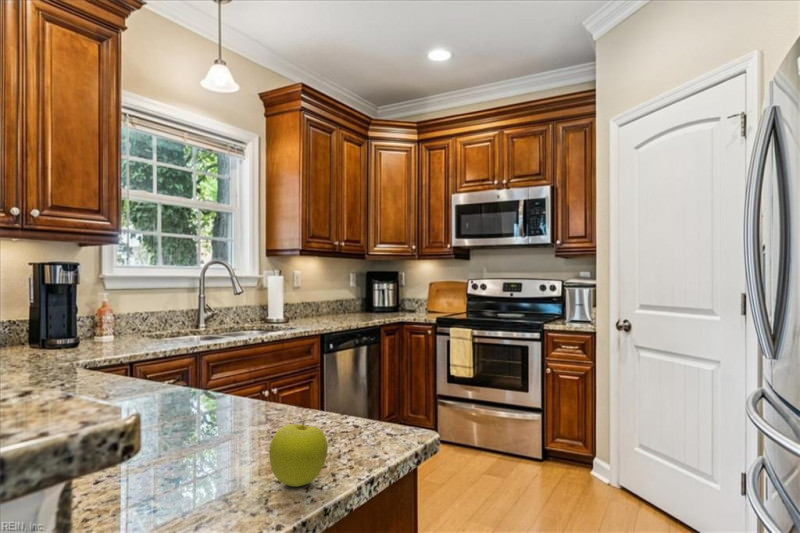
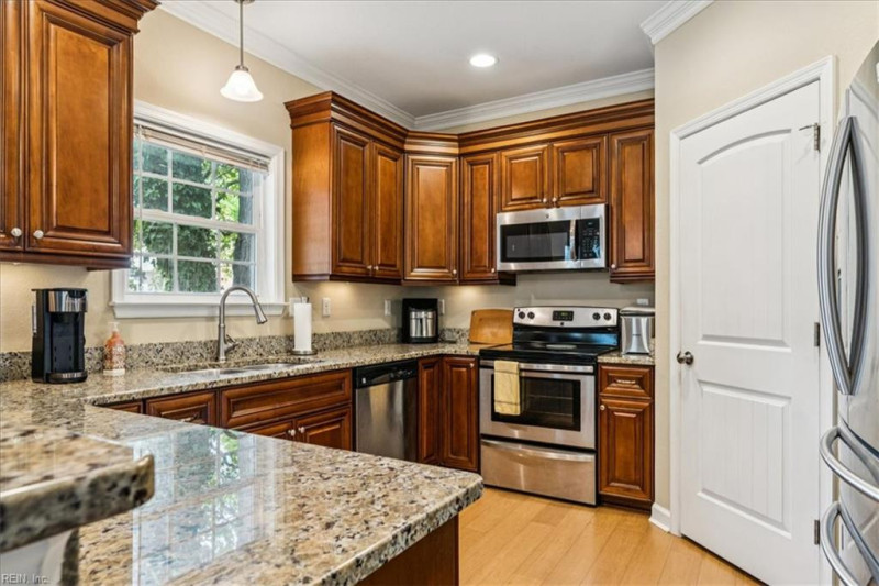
- fruit [268,421,329,488]
